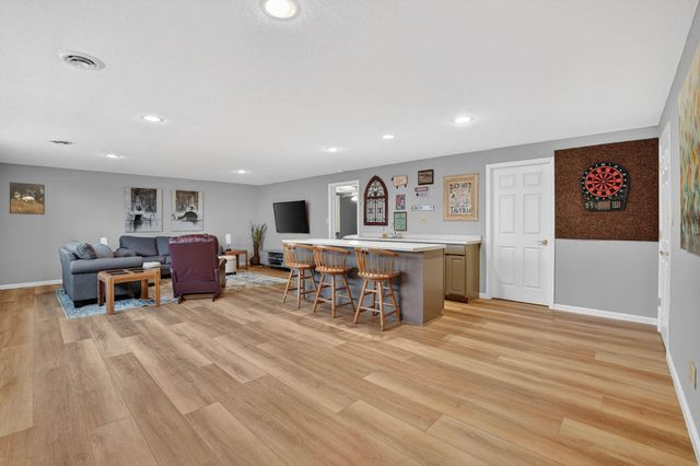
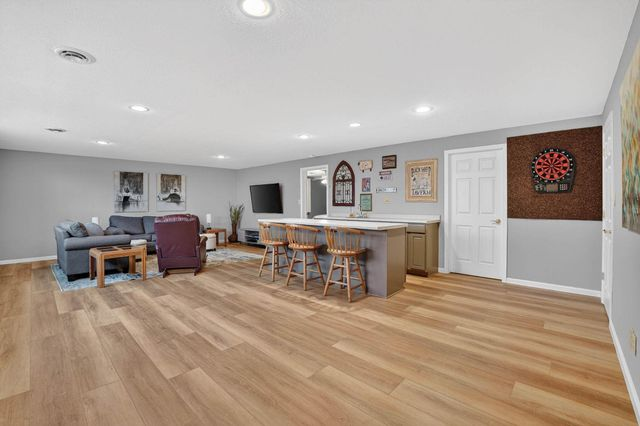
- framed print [9,182,46,215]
